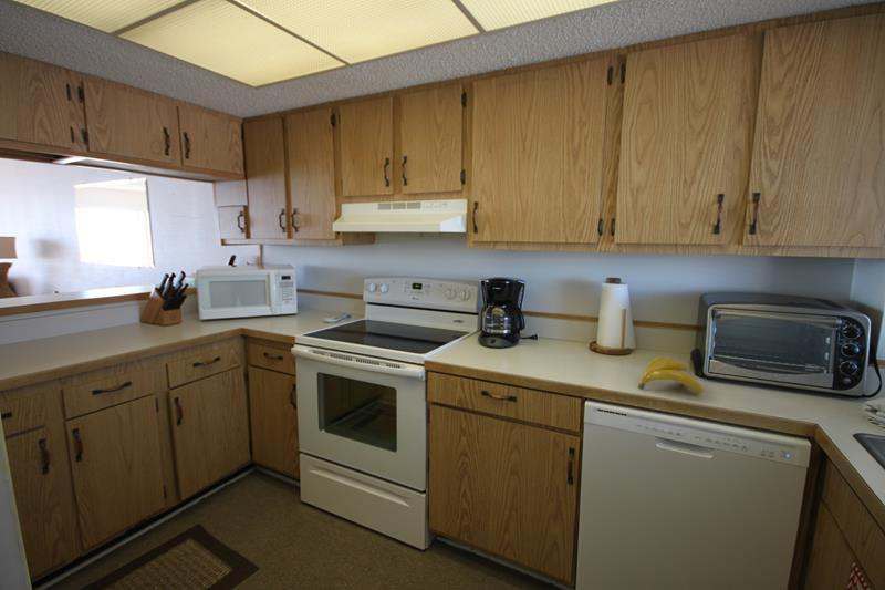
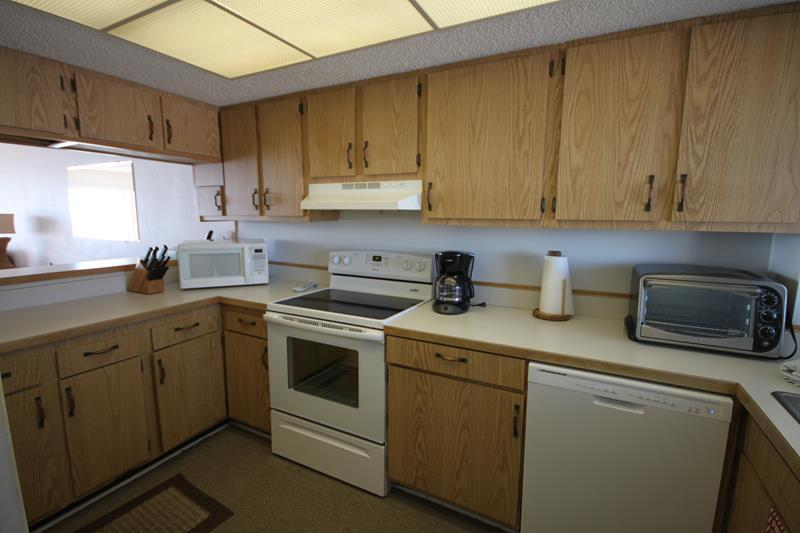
- banana [637,355,704,394]
